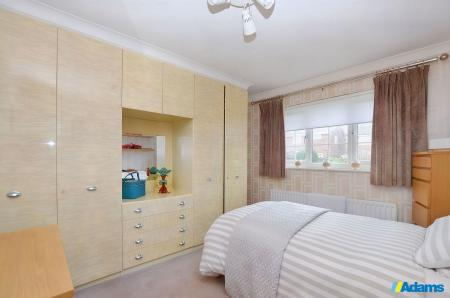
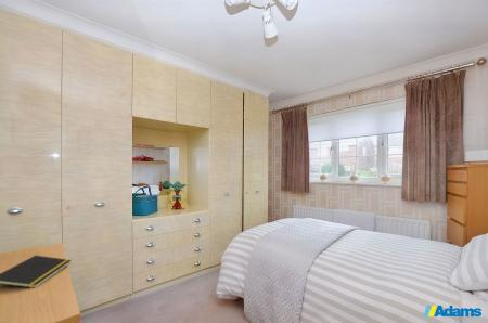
+ notepad [0,255,73,289]
